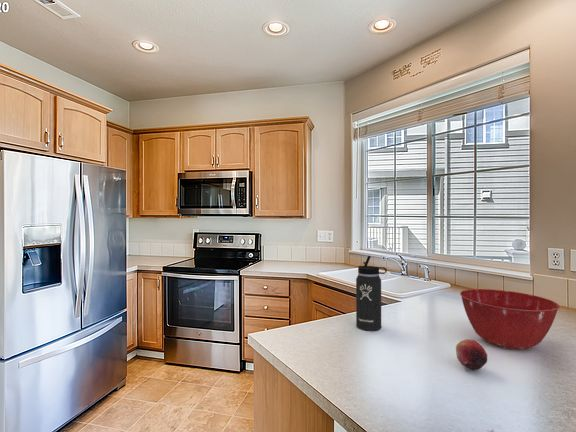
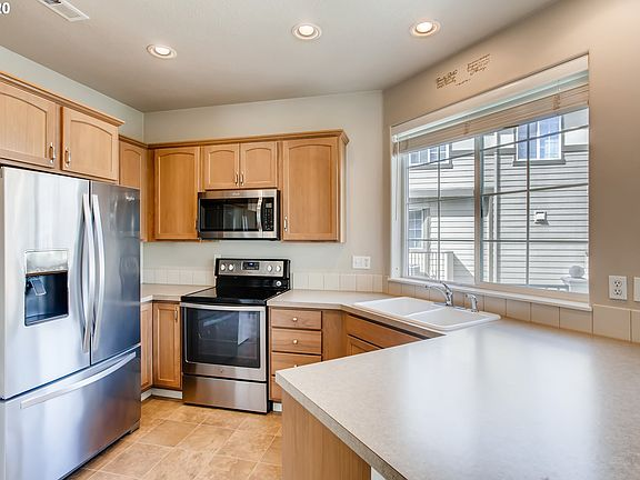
- fruit [455,338,488,371]
- thermos bottle [355,255,388,332]
- mixing bowl [459,288,561,351]
